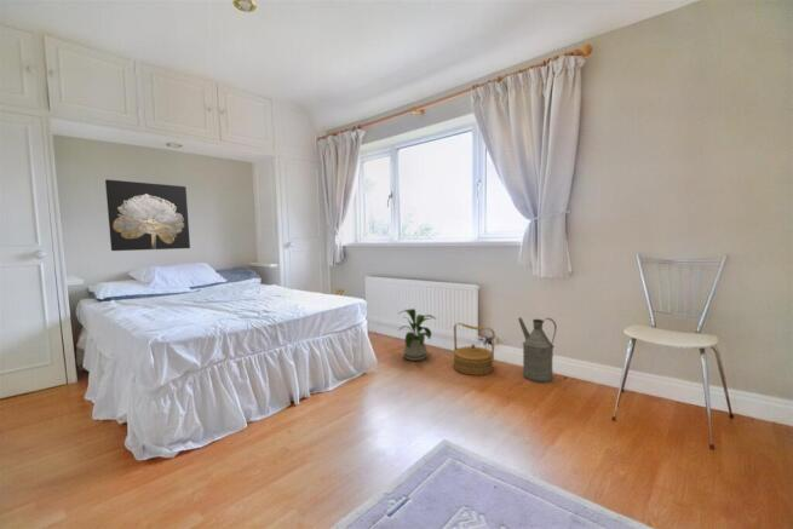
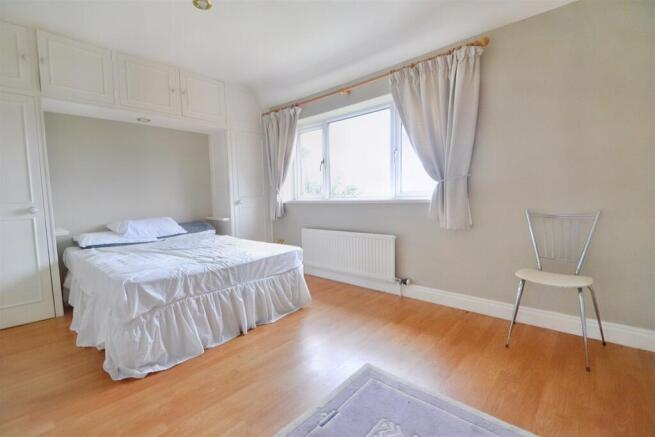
- wall art [104,178,191,252]
- house plant [396,307,436,362]
- watering can [517,316,558,384]
- basket [452,322,496,376]
